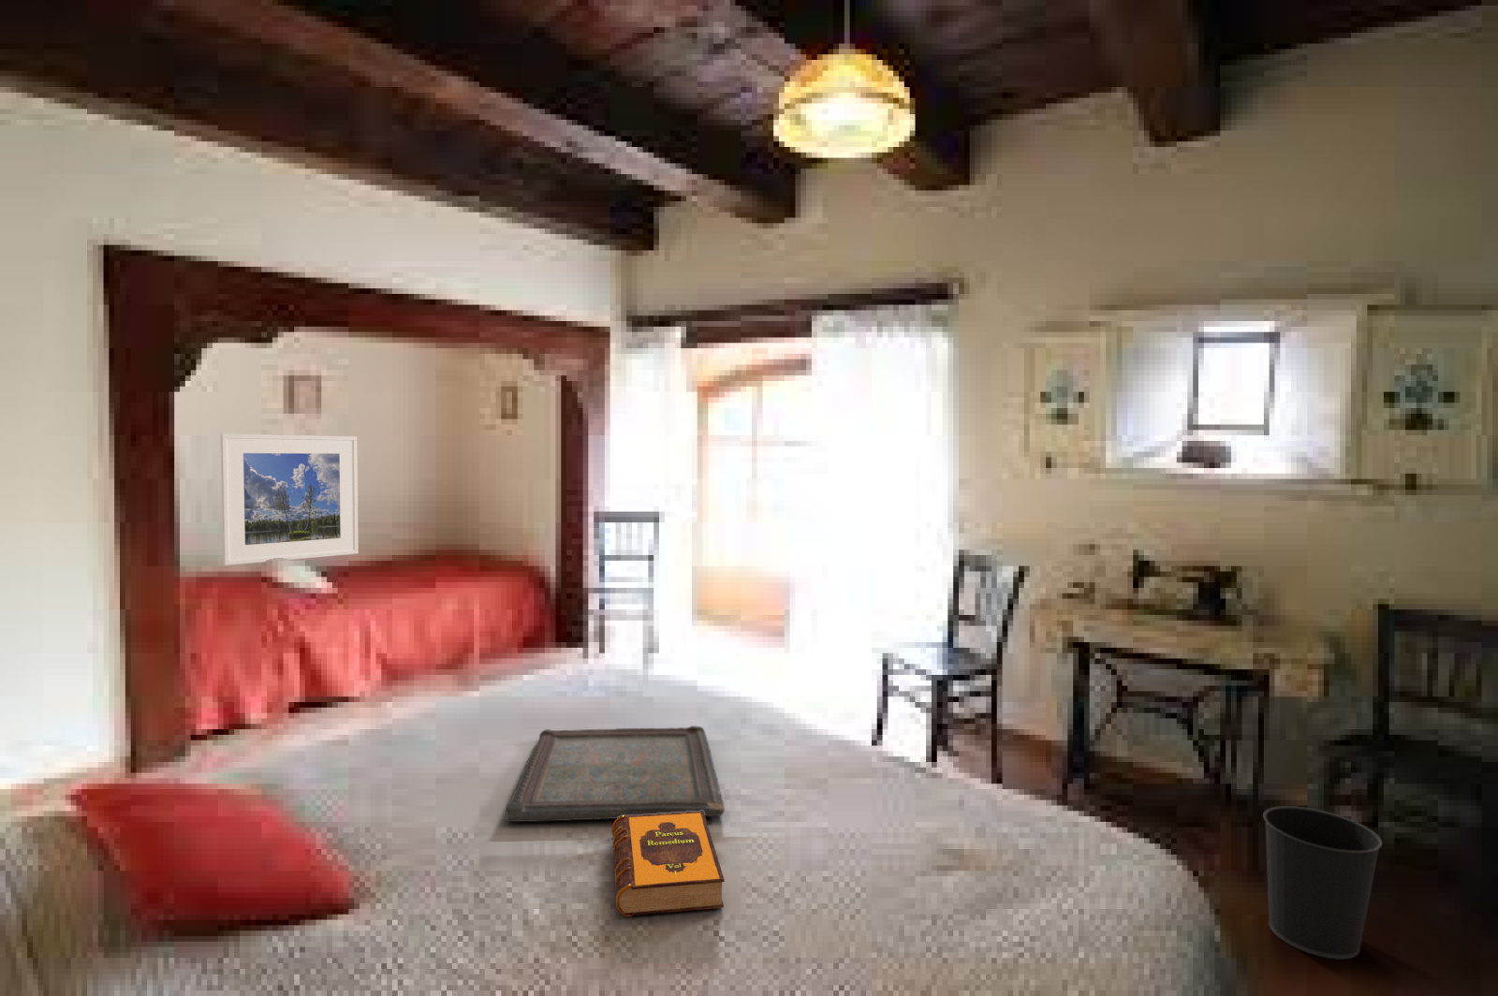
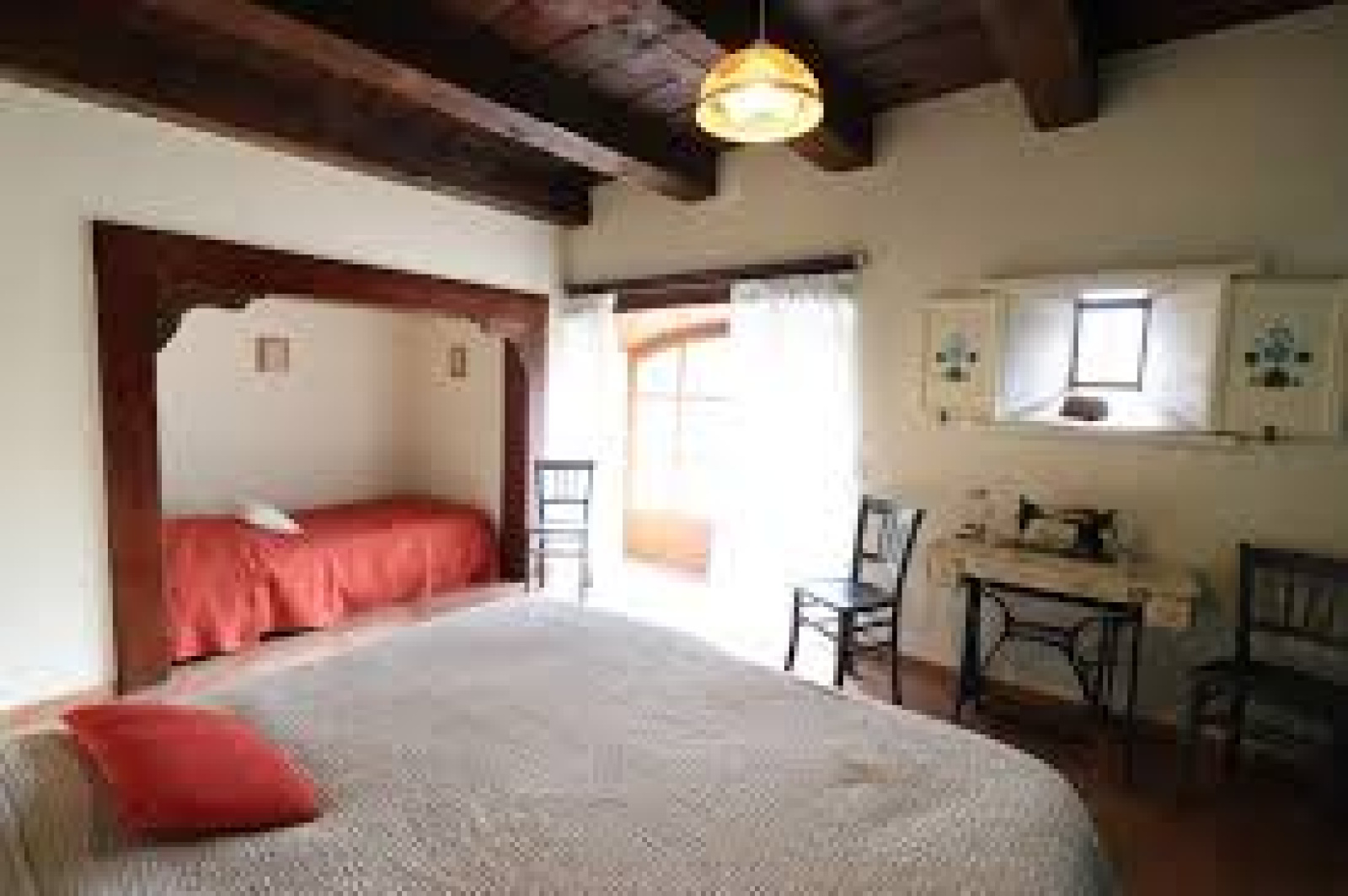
- wastebasket [1262,805,1382,960]
- hardback book [610,810,725,918]
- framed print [220,432,360,566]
- serving tray [505,725,726,823]
